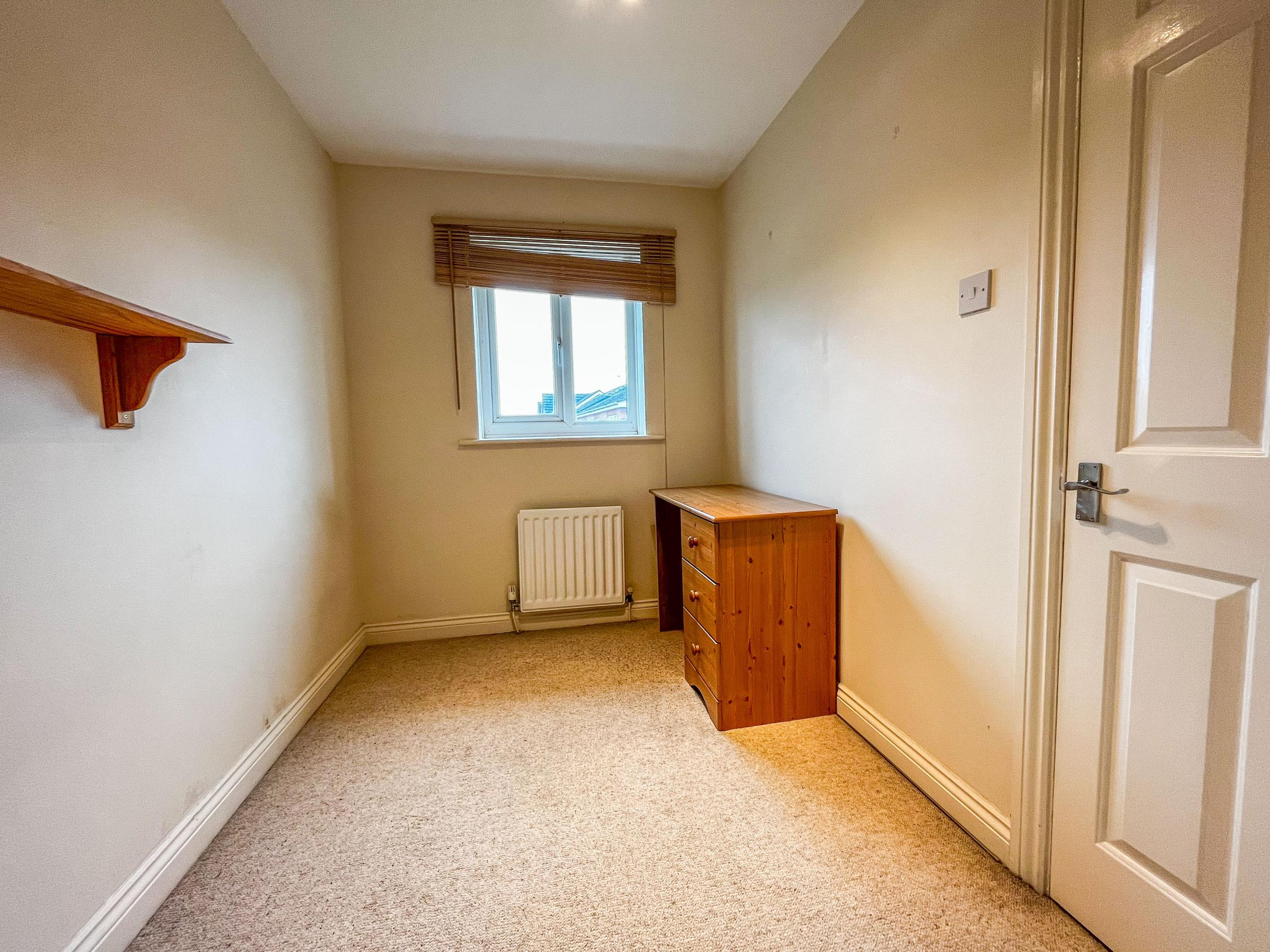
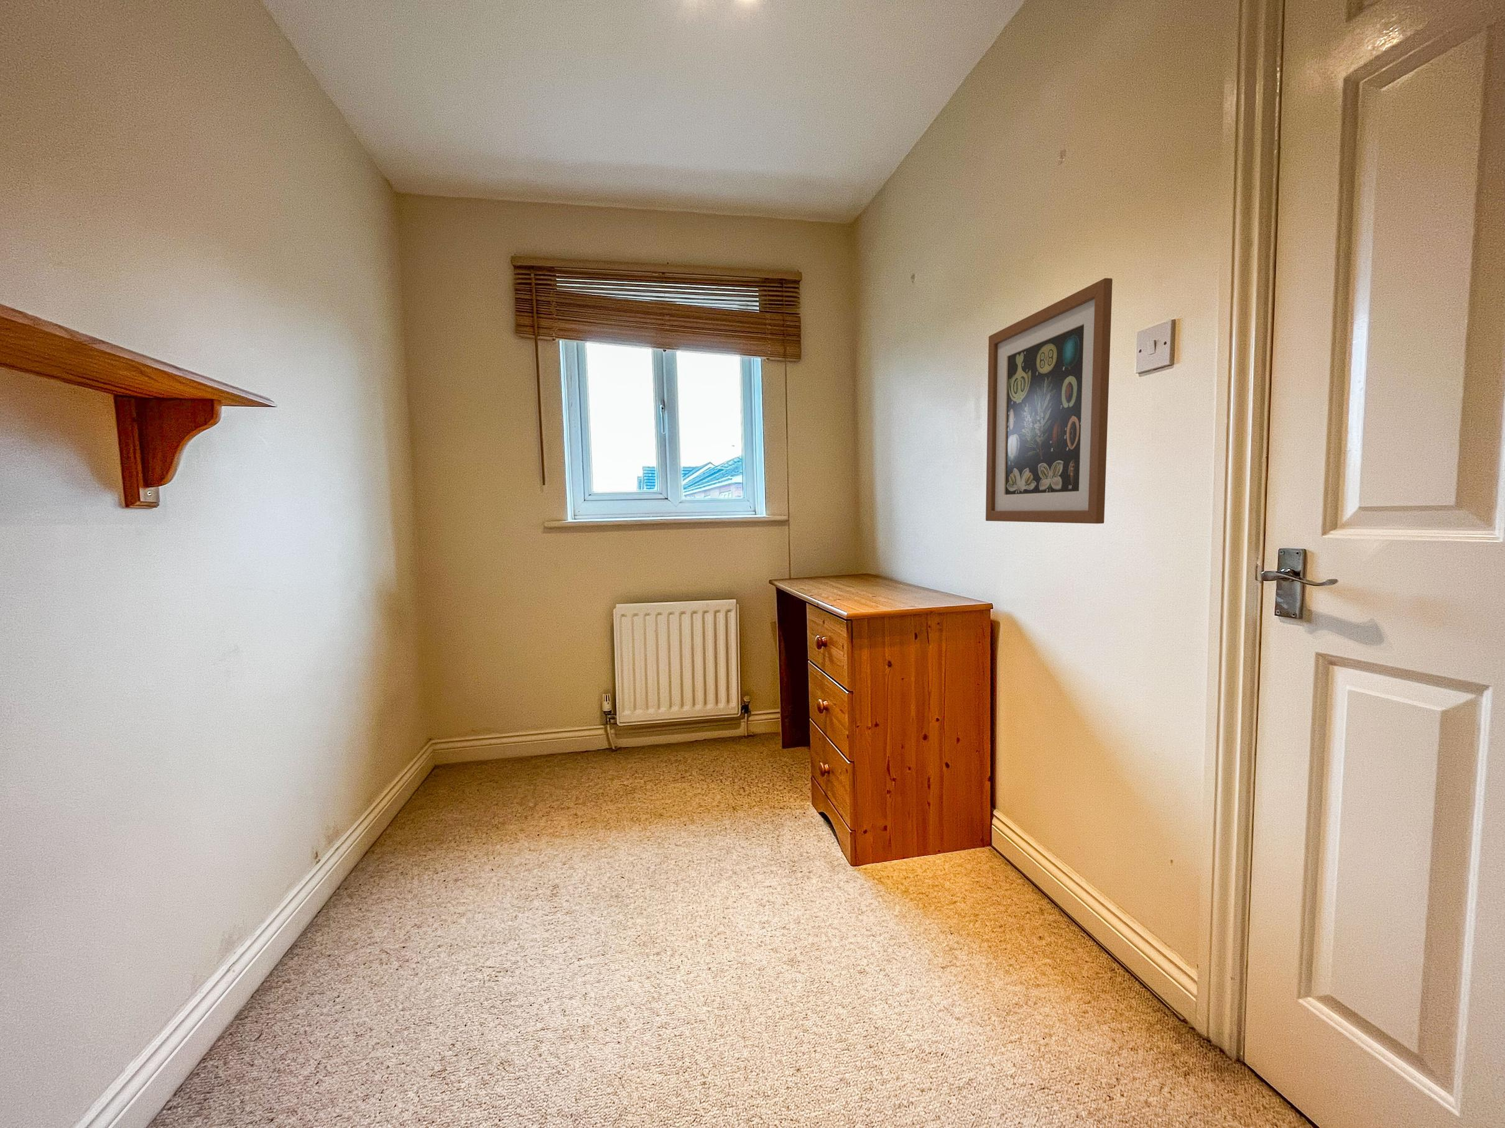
+ wall art [985,277,1113,525]
